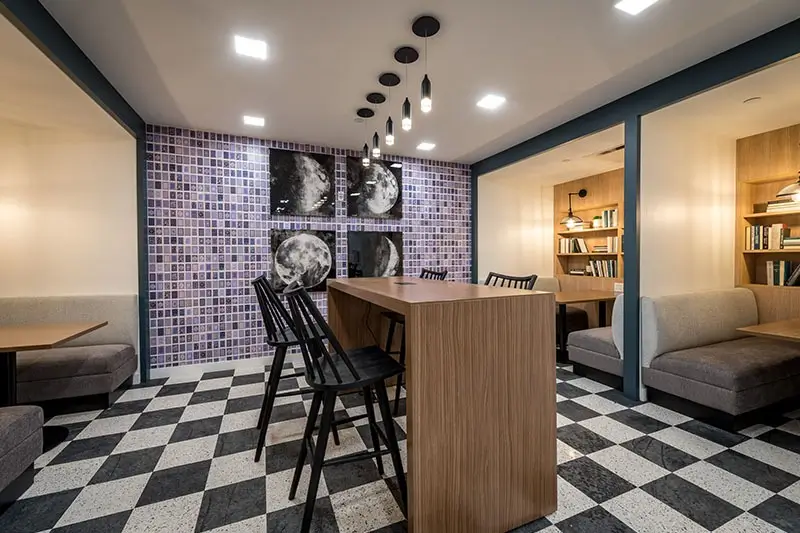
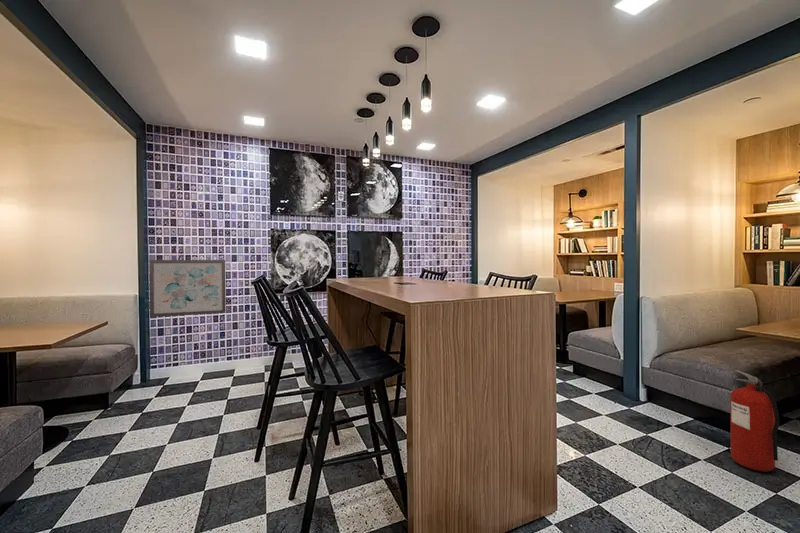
+ wall art [148,259,227,318]
+ fire extinguisher [730,369,780,473]
